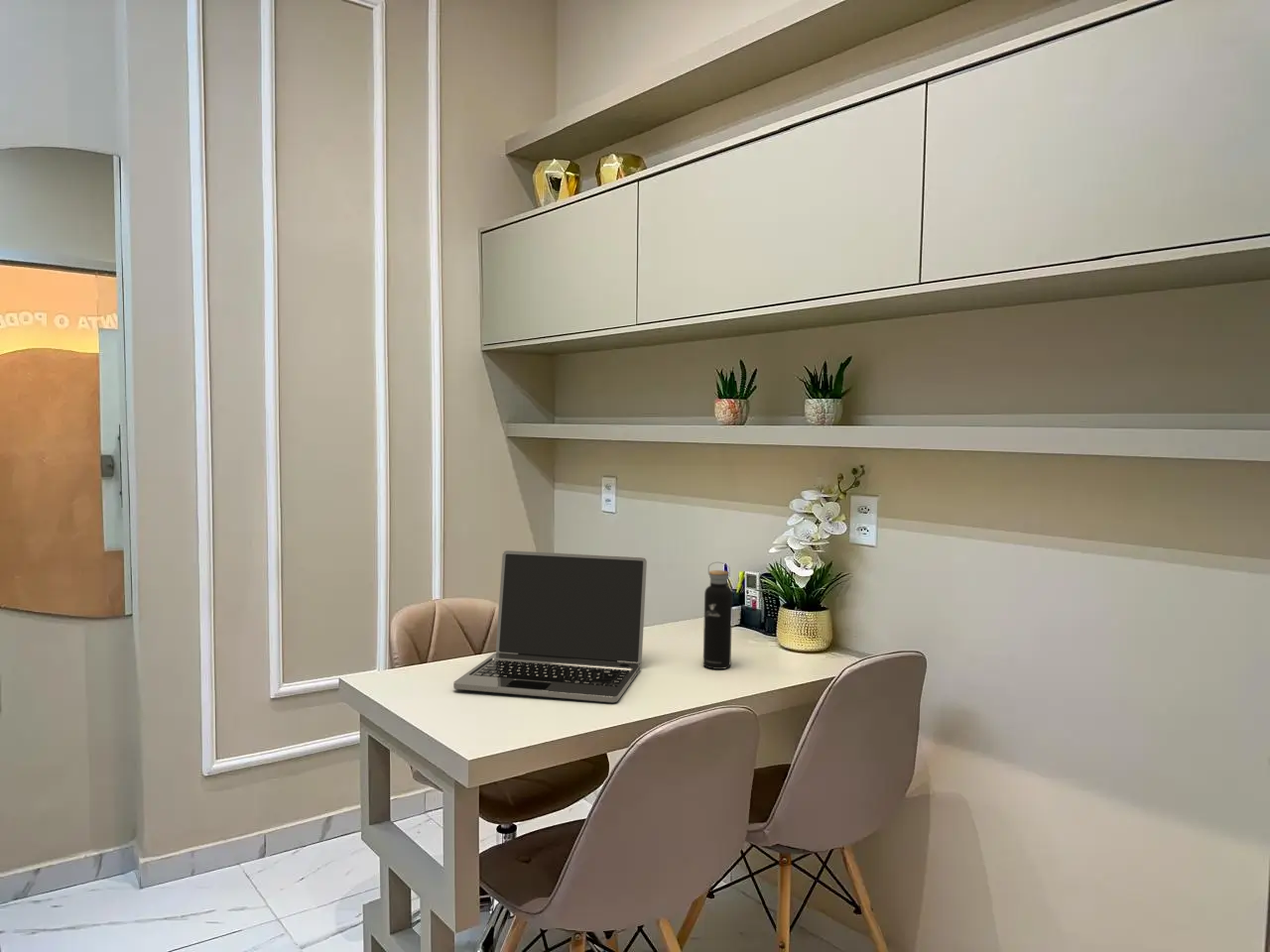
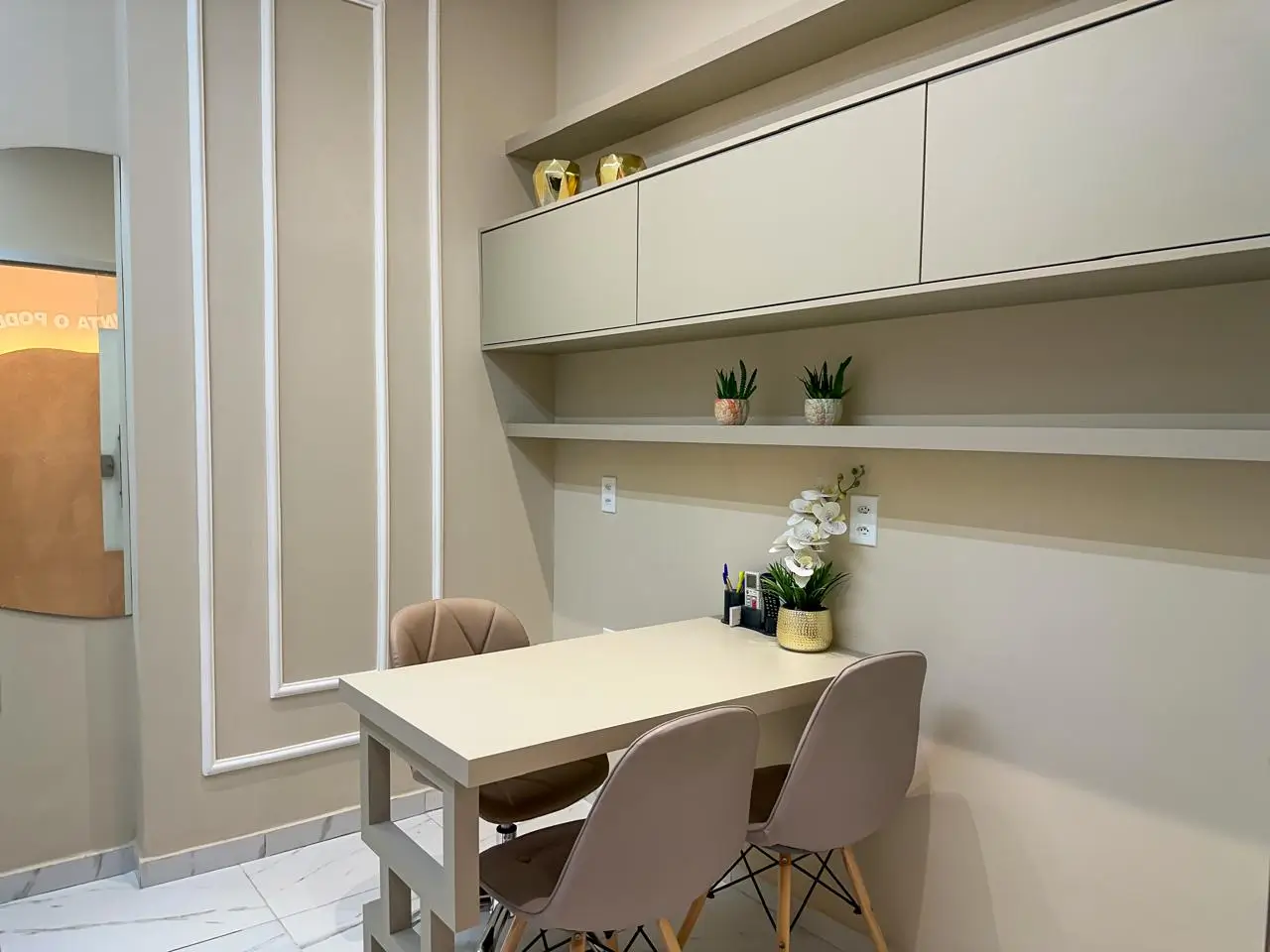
- laptop [452,549,648,703]
- water bottle [702,561,733,670]
